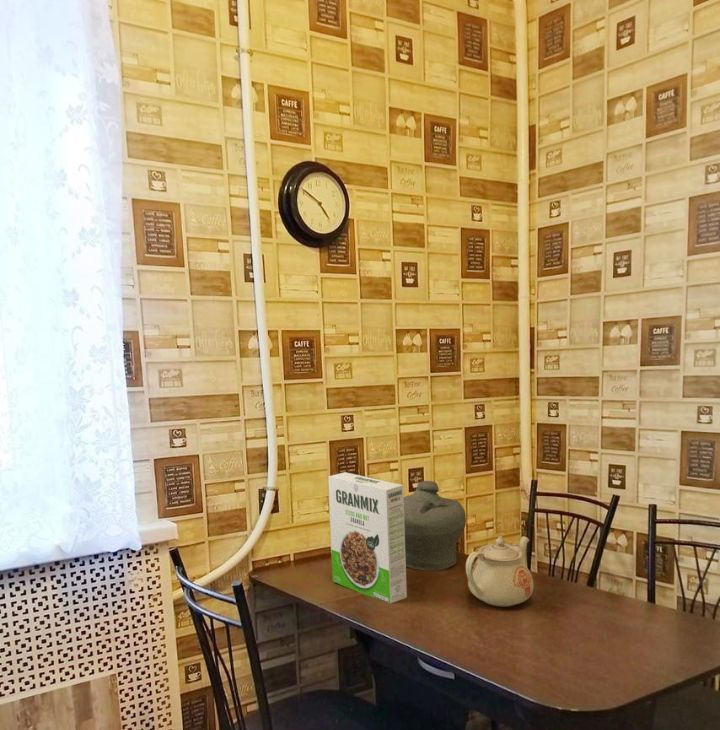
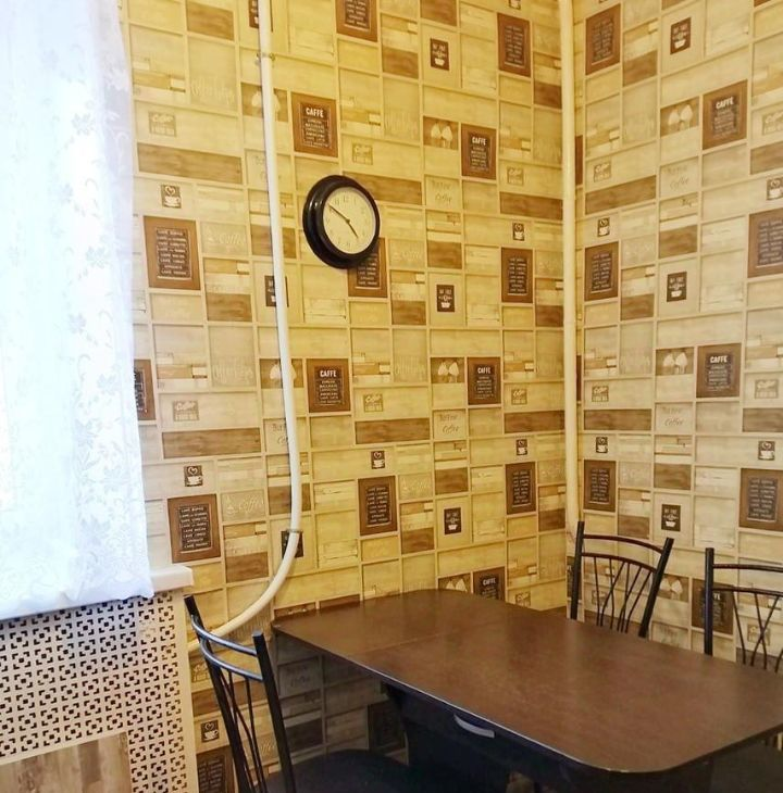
- jar [403,480,467,572]
- teapot [465,535,534,608]
- cereal box [327,471,408,604]
